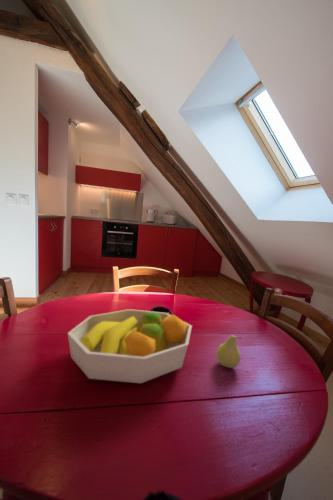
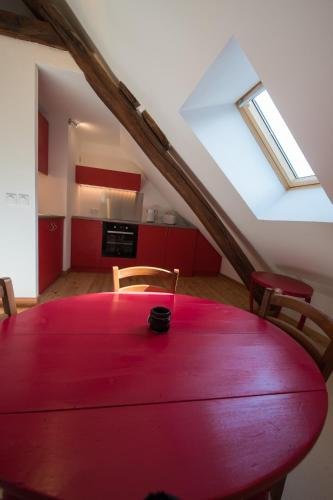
- fruit [216,335,243,369]
- fruit bowl [67,308,193,384]
